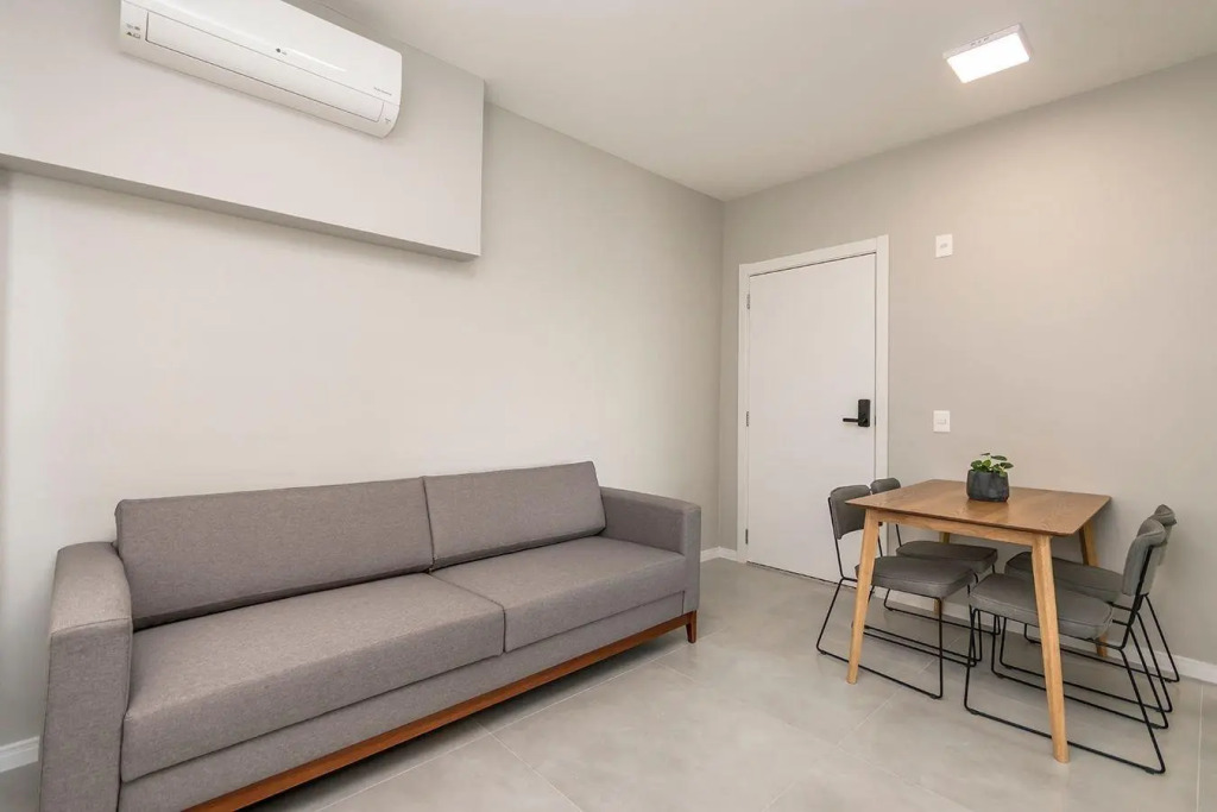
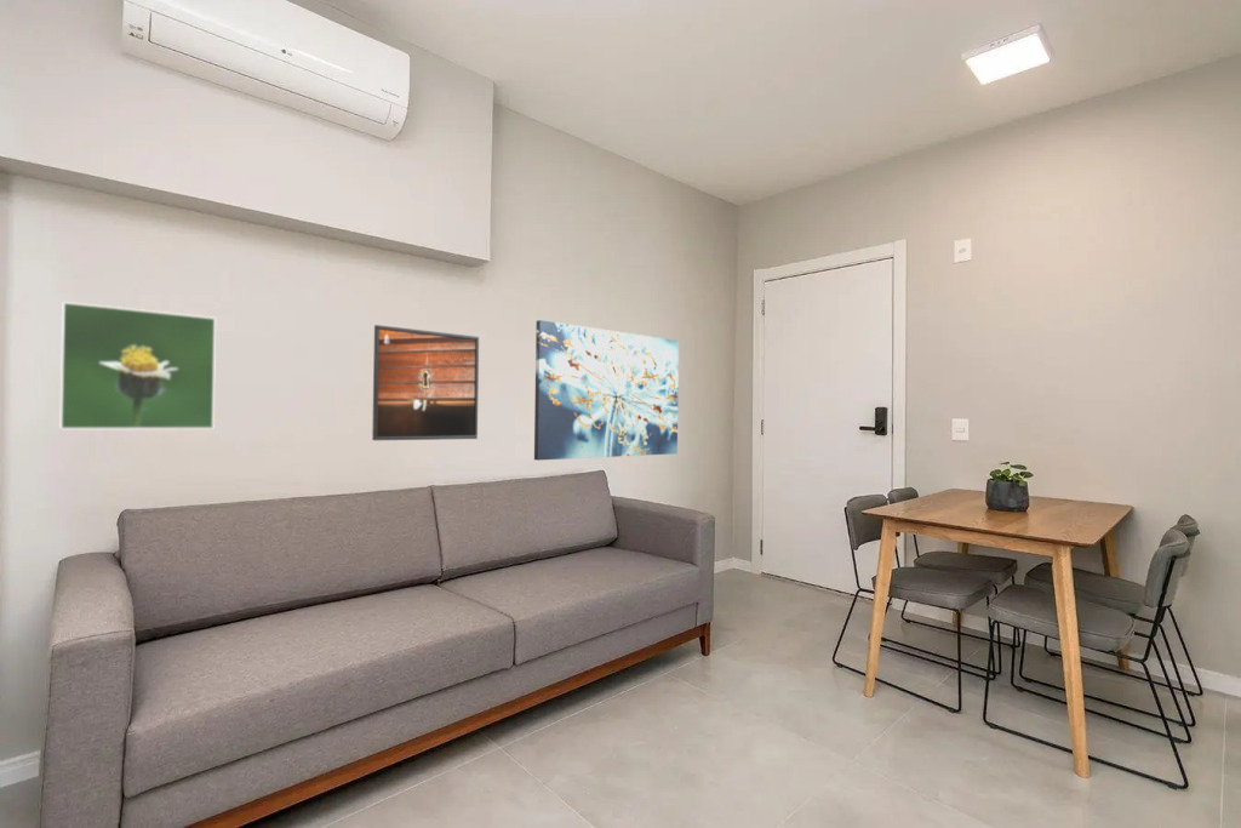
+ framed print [58,301,217,430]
+ wall art [533,319,680,462]
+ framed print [371,324,480,441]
